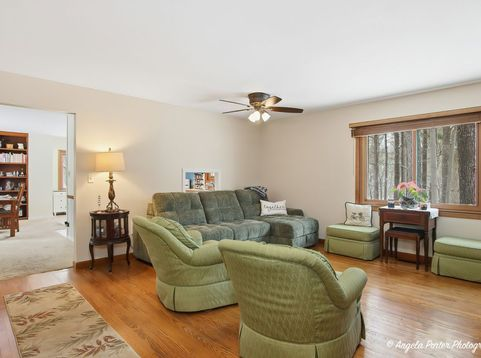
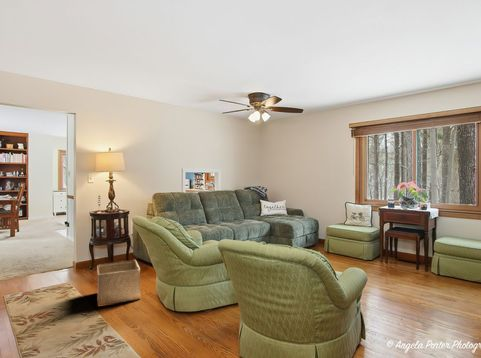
+ storage bin [96,259,142,306]
